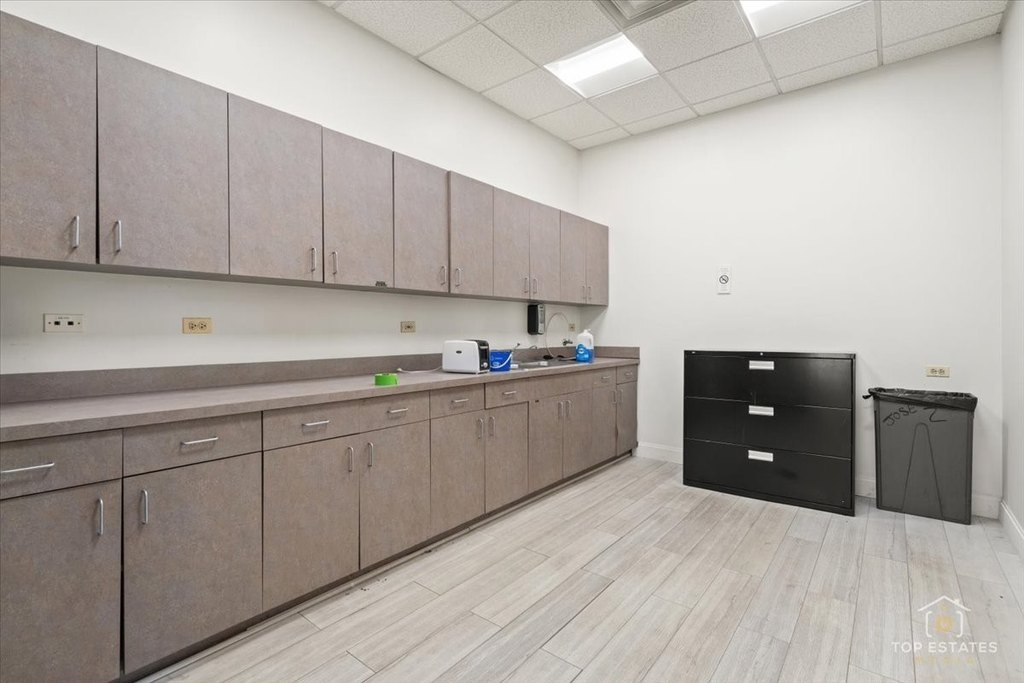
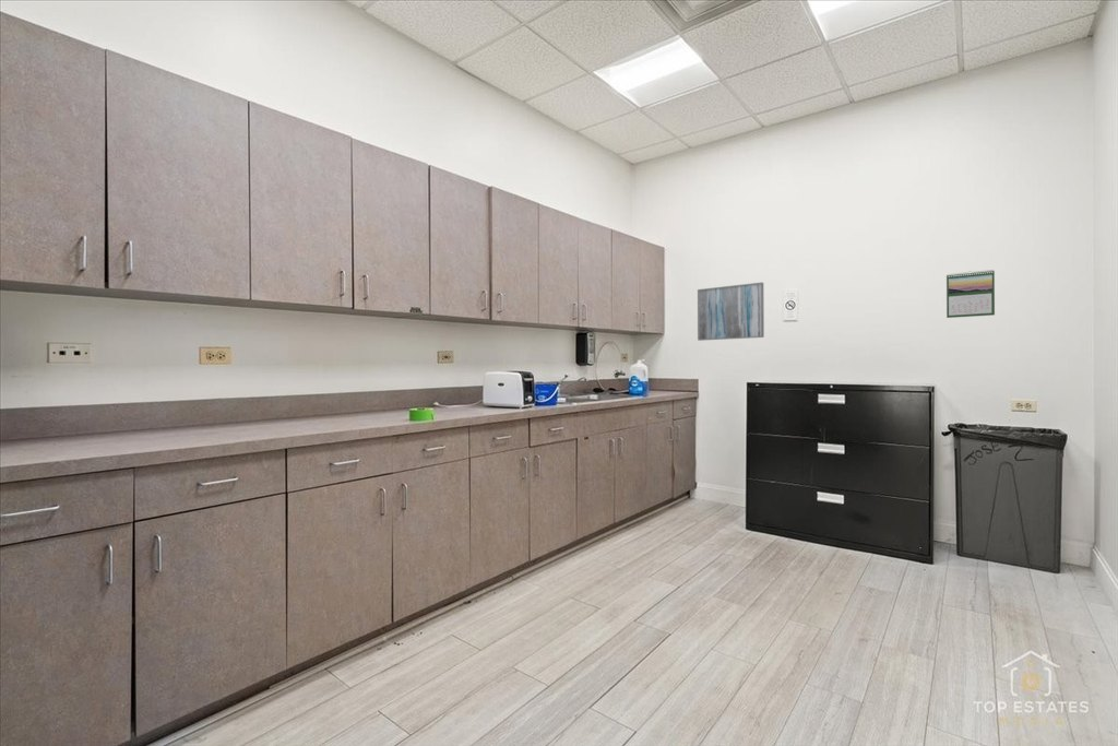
+ calendar [945,269,996,319]
+ wall art [697,282,765,342]
